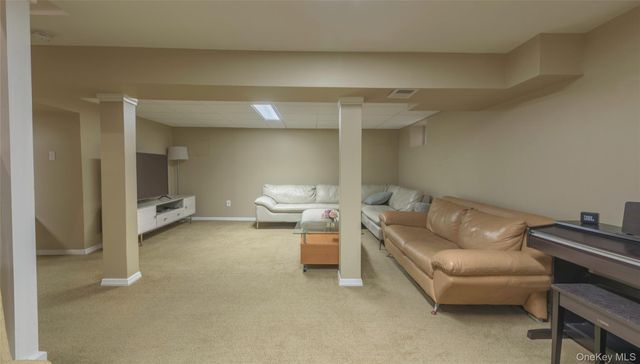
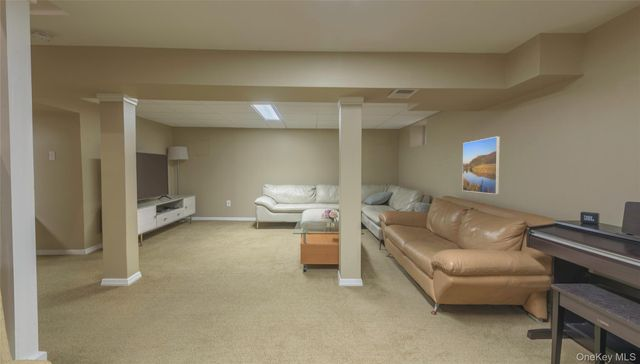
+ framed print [462,135,501,195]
